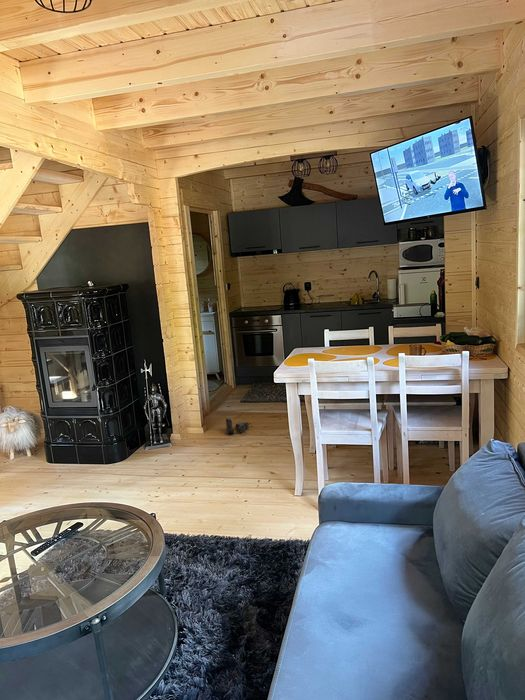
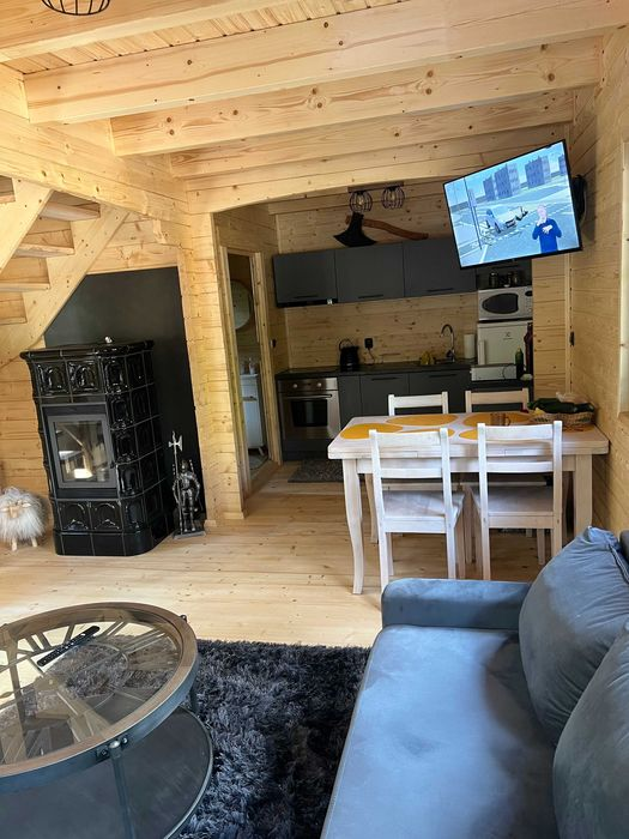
- boots [225,416,250,435]
